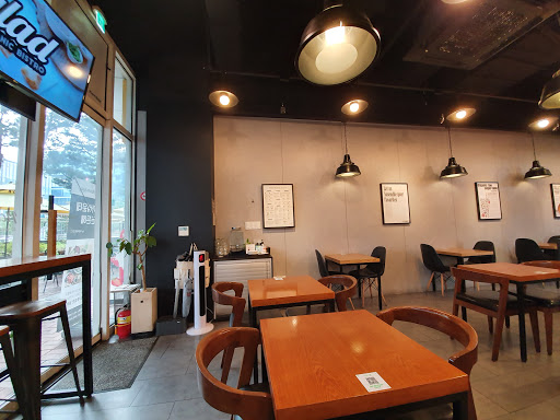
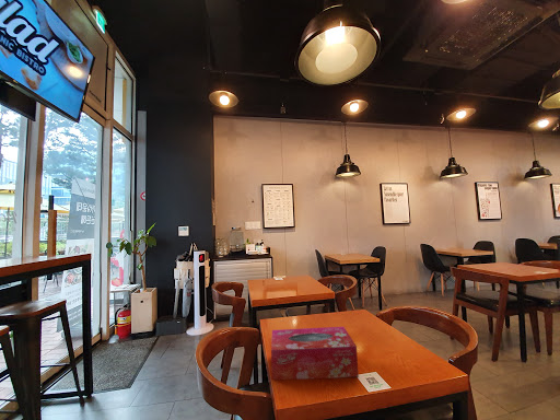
+ tissue box [270,326,360,381]
